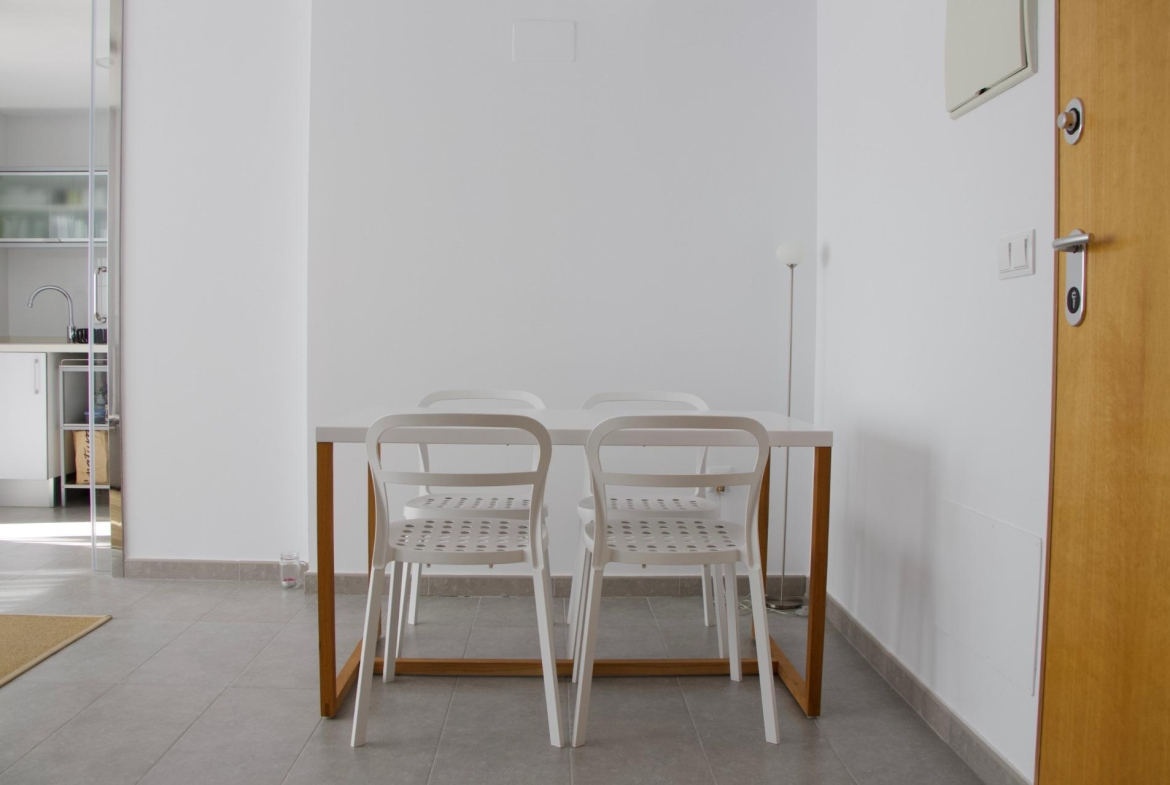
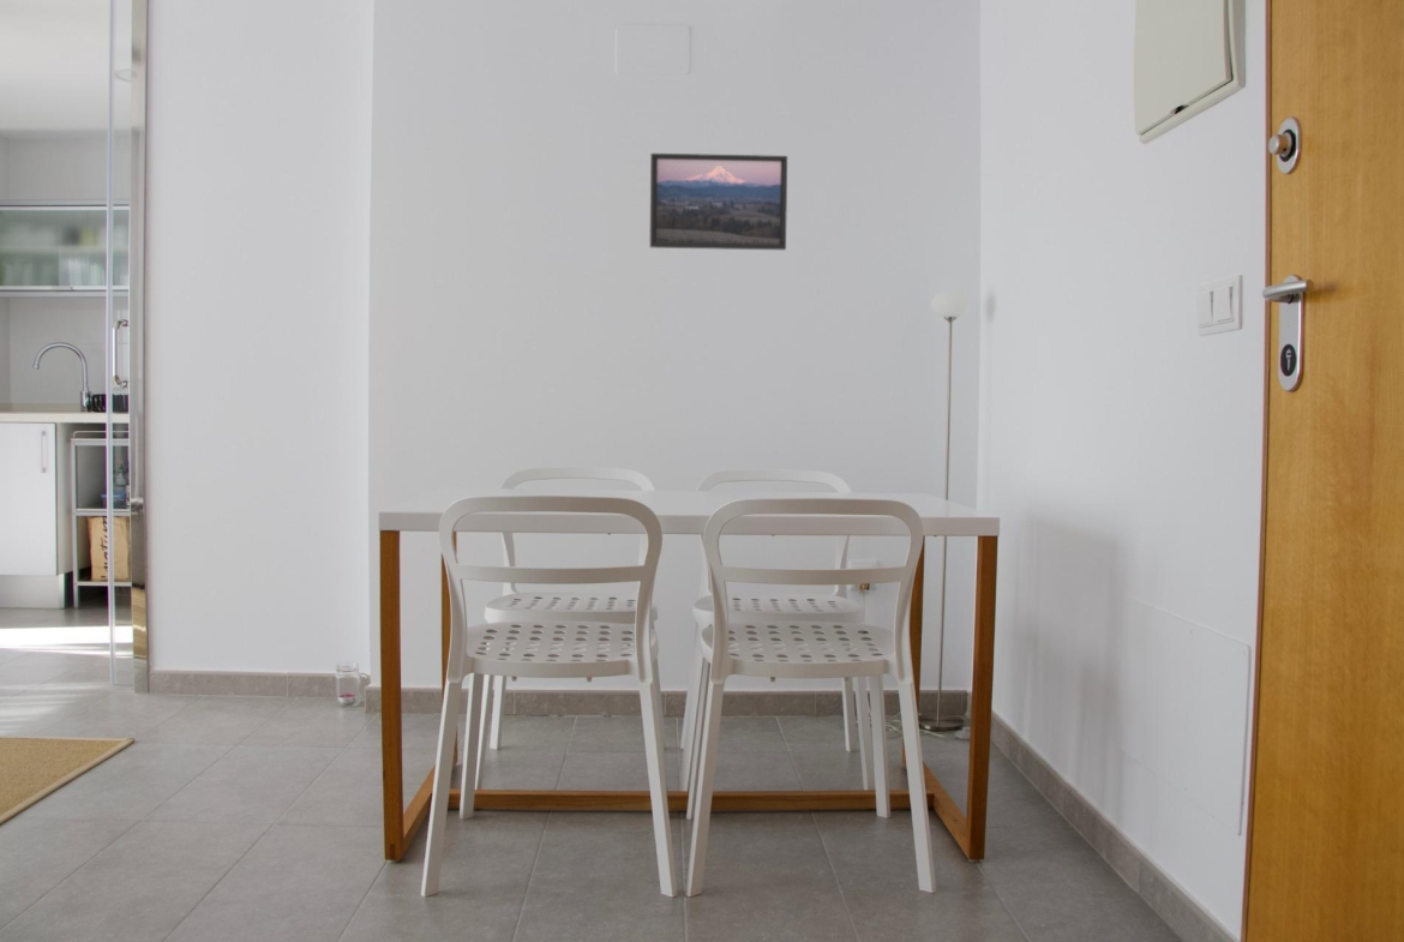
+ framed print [648,152,788,251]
